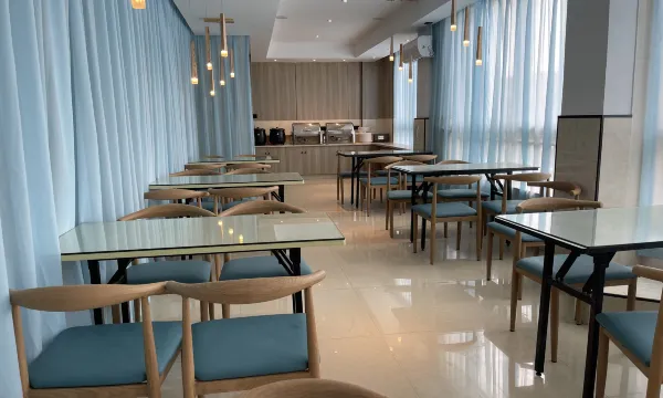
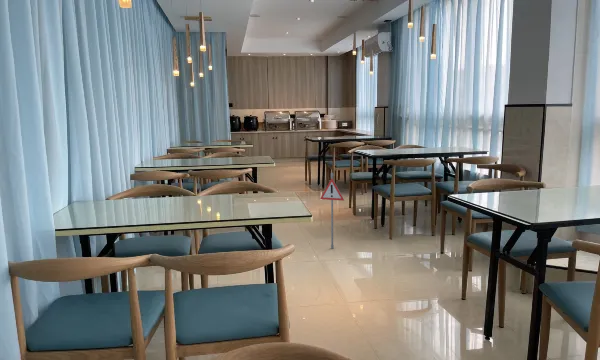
+ warning sign [319,172,346,249]
